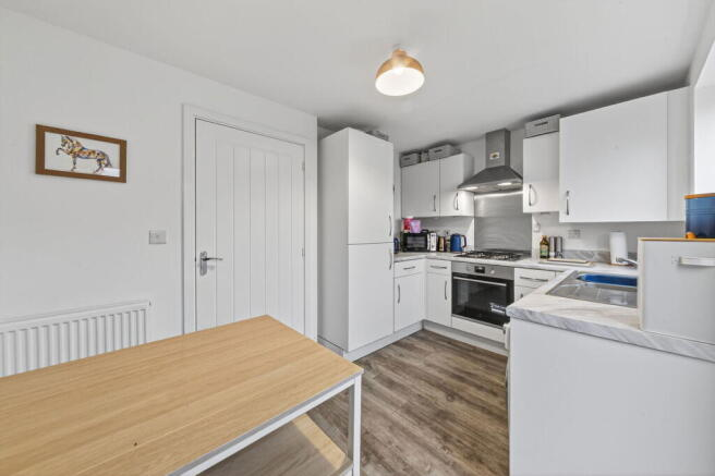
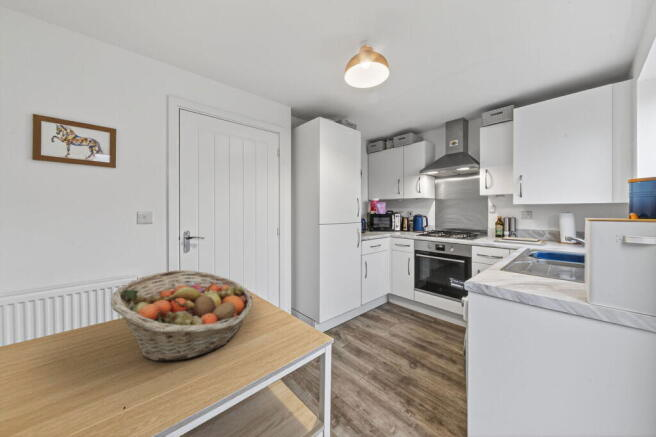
+ fruit basket [110,269,254,363]
